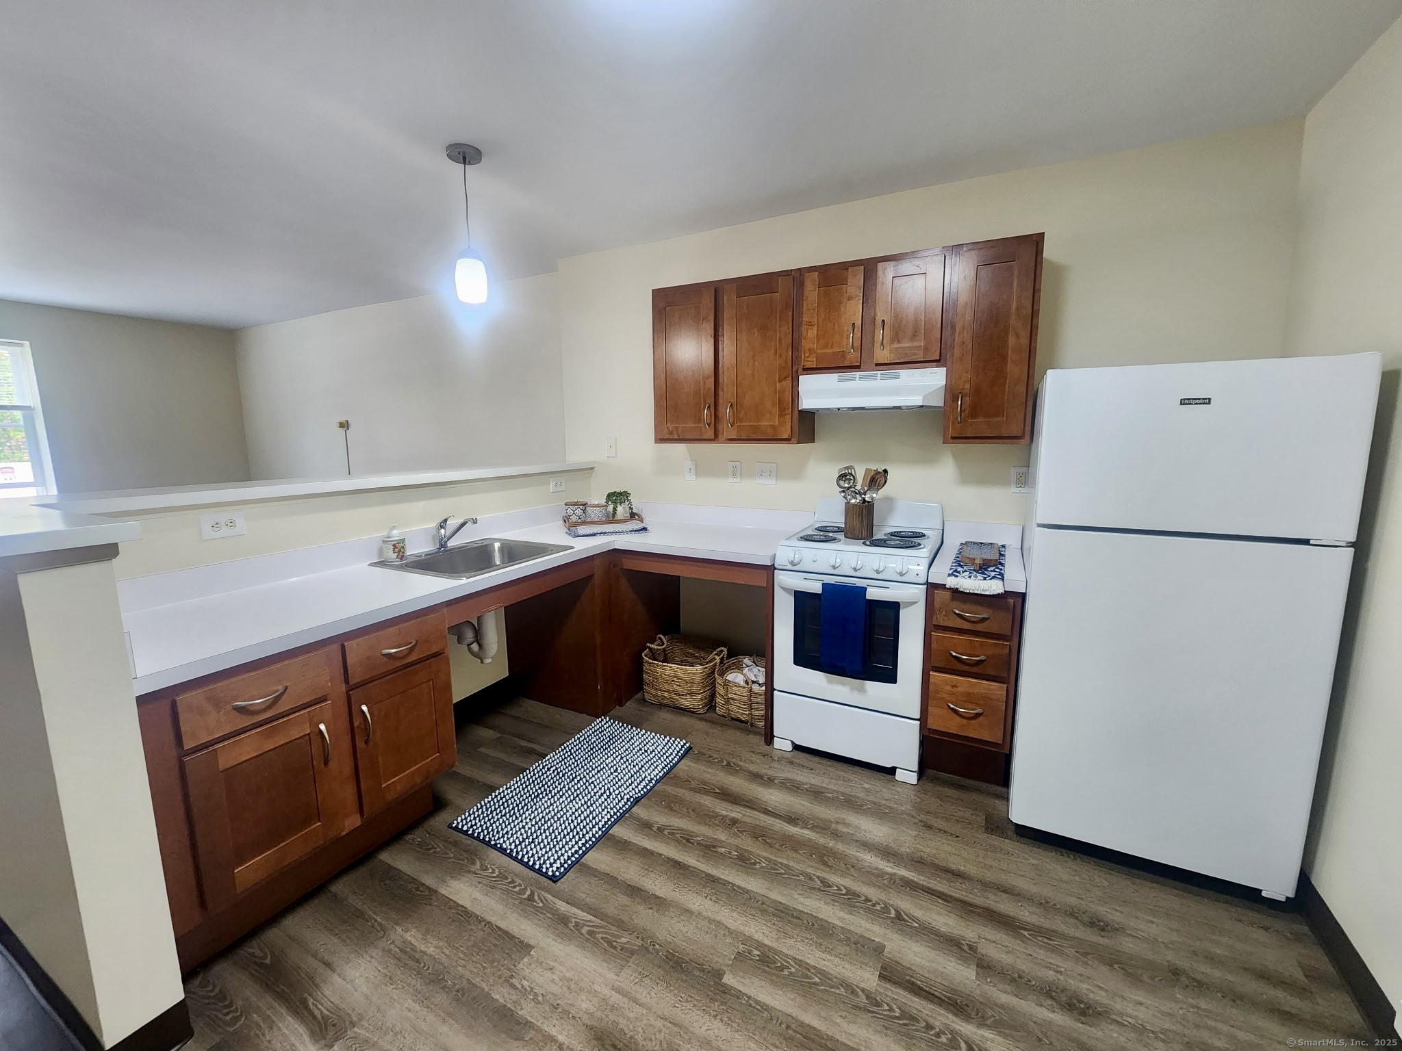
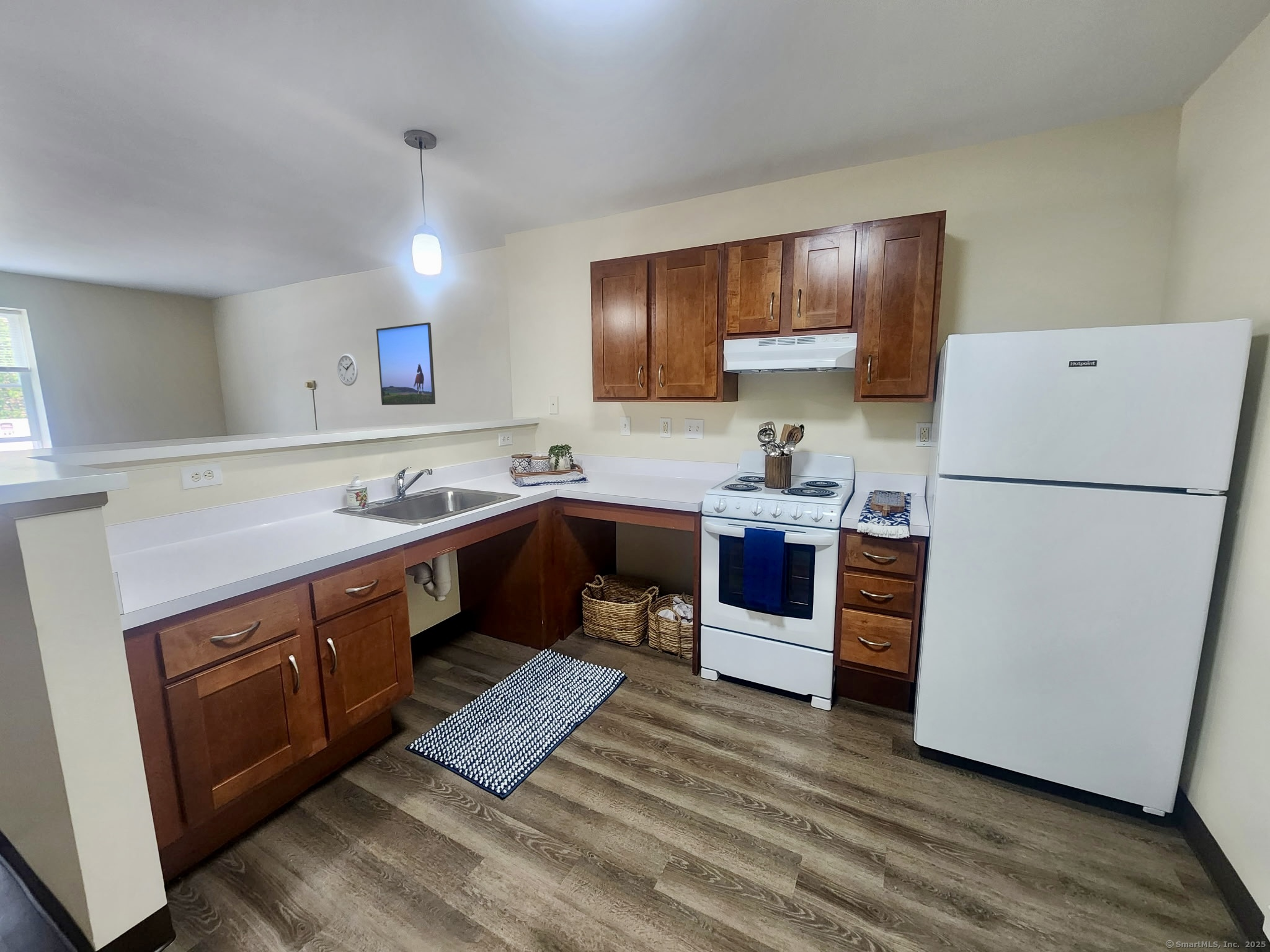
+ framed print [376,322,436,405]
+ wall clock [337,353,358,386]
